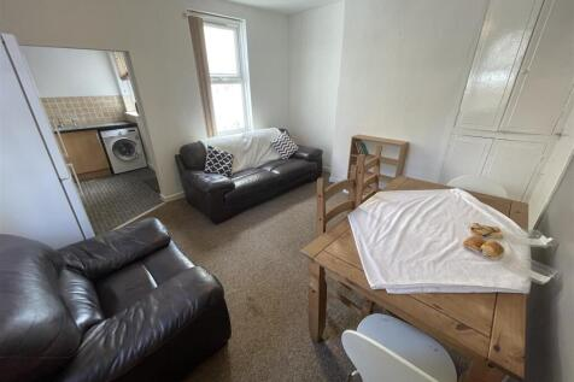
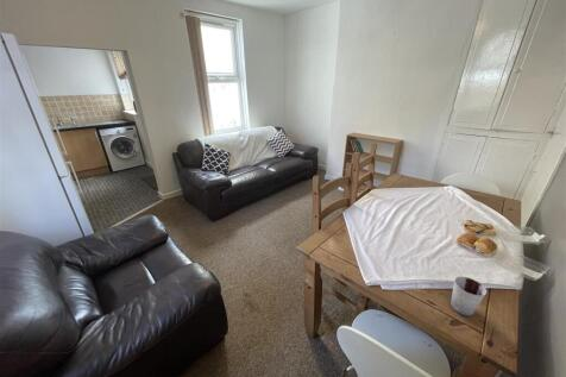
+ cup [449,275,488,316]
